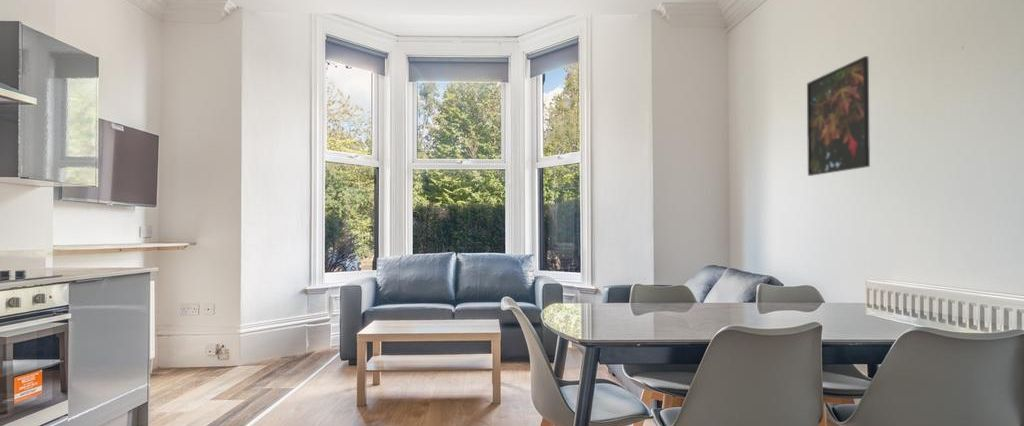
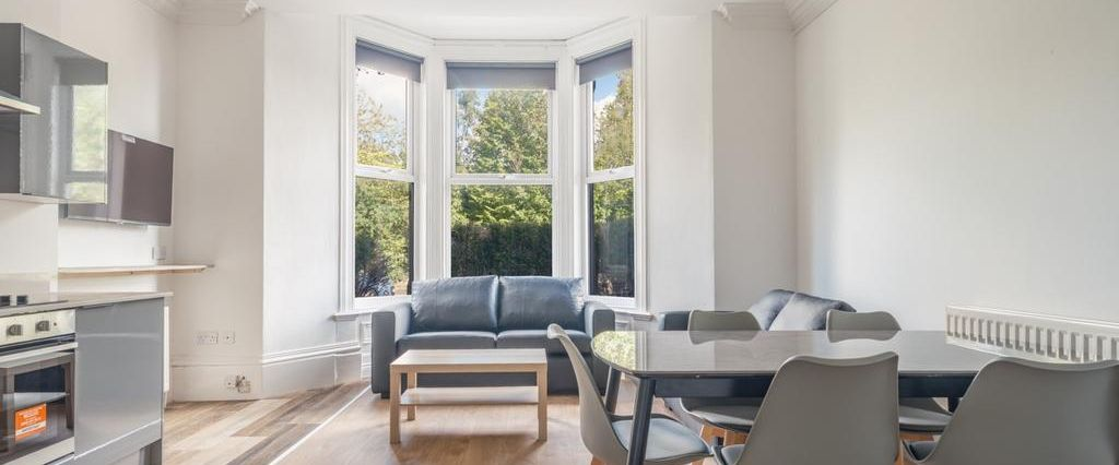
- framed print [806,55,871,177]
